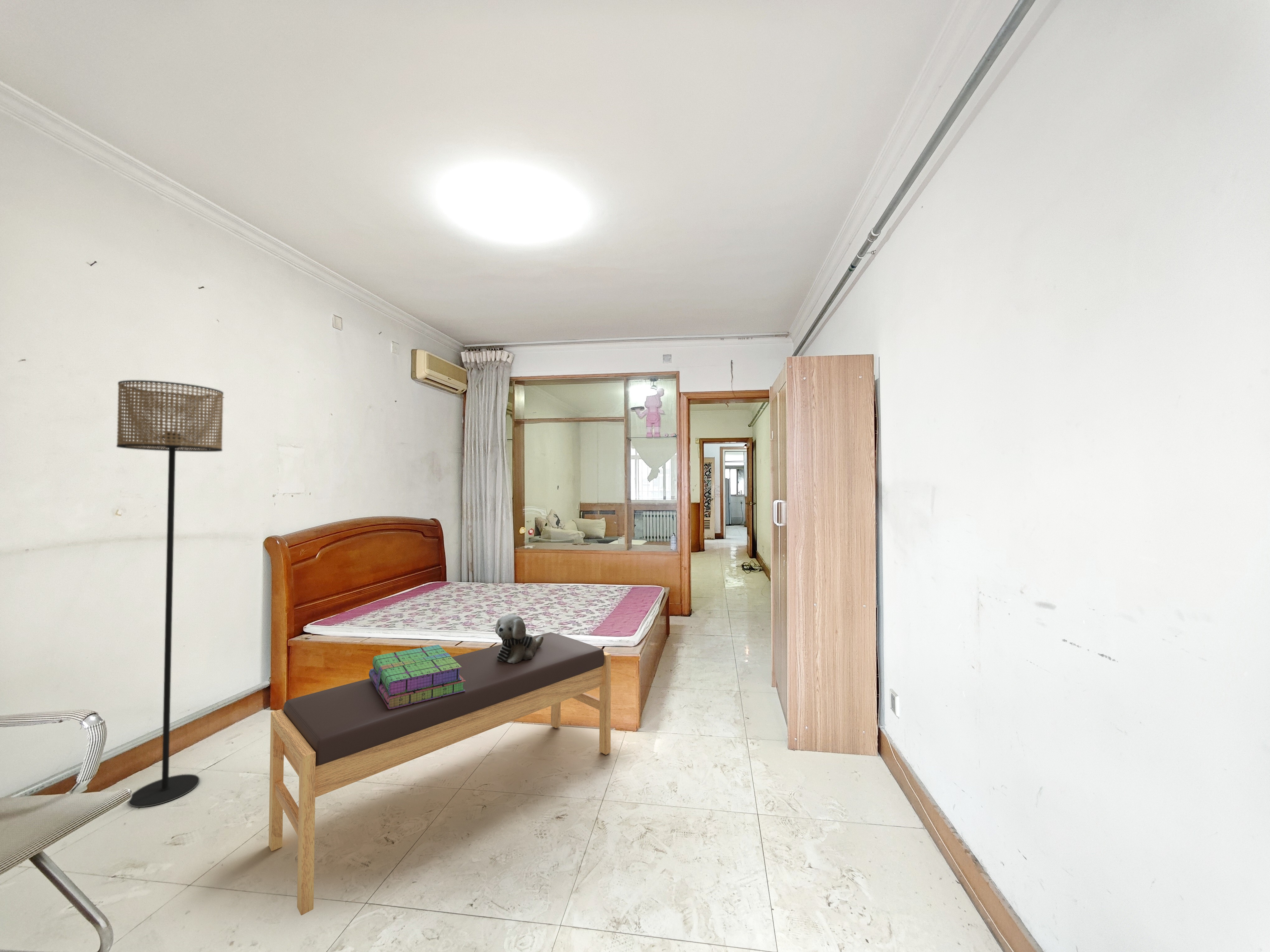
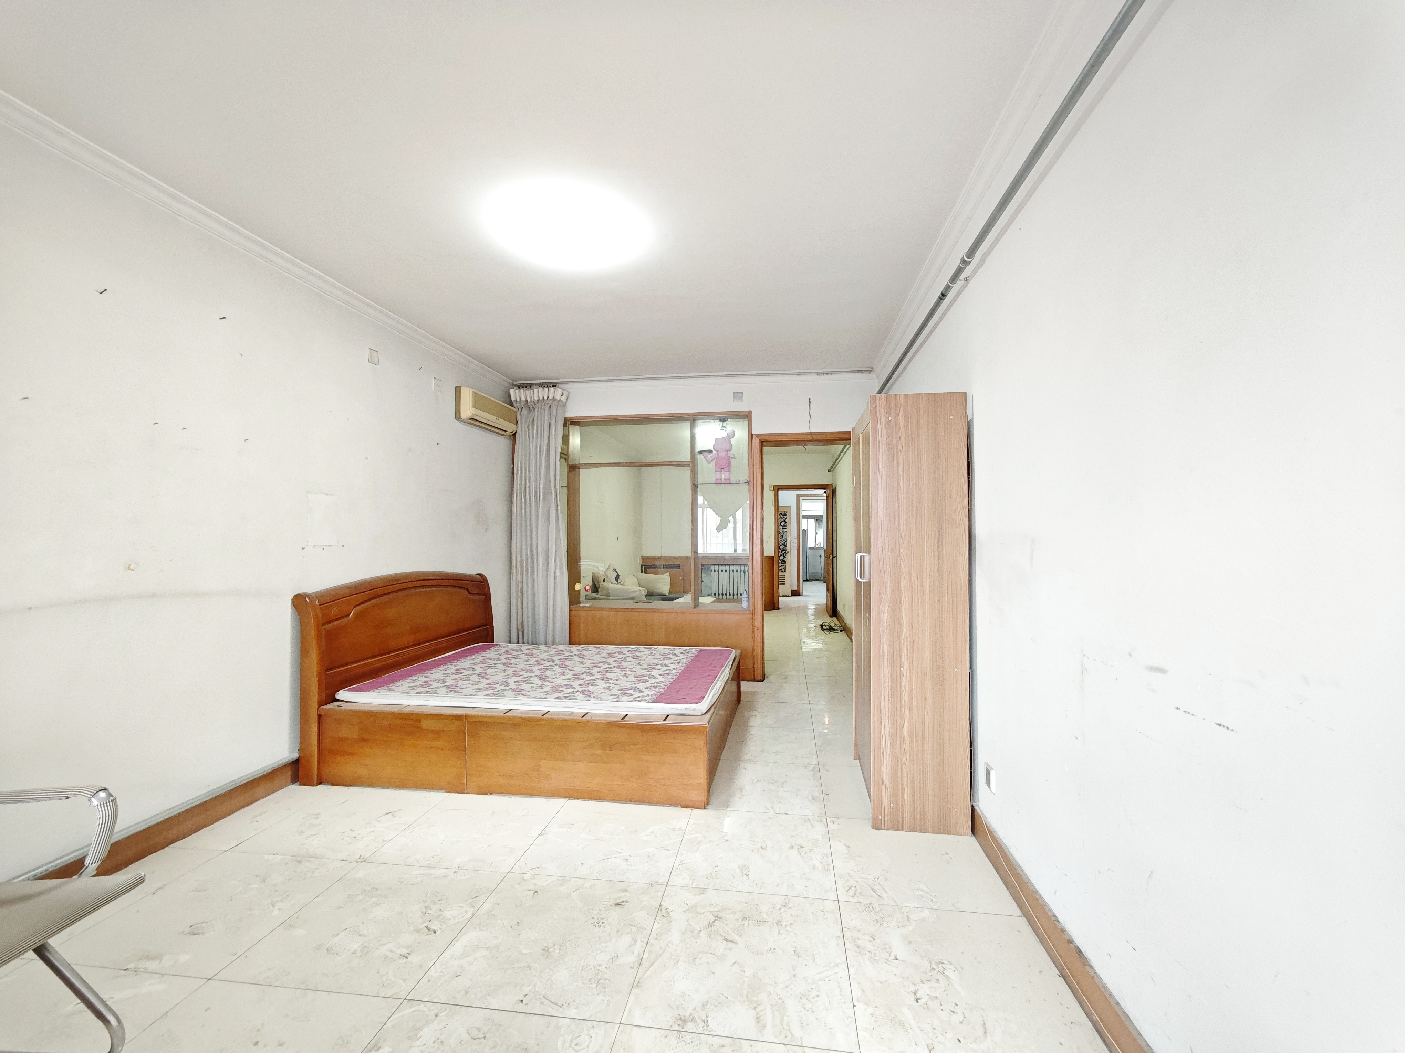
- plush toy [495,614,543,664]
- bench [268,632,611,916]
- stack of books [369,644,466,709]
- floor lamp [116,380,224,807]
